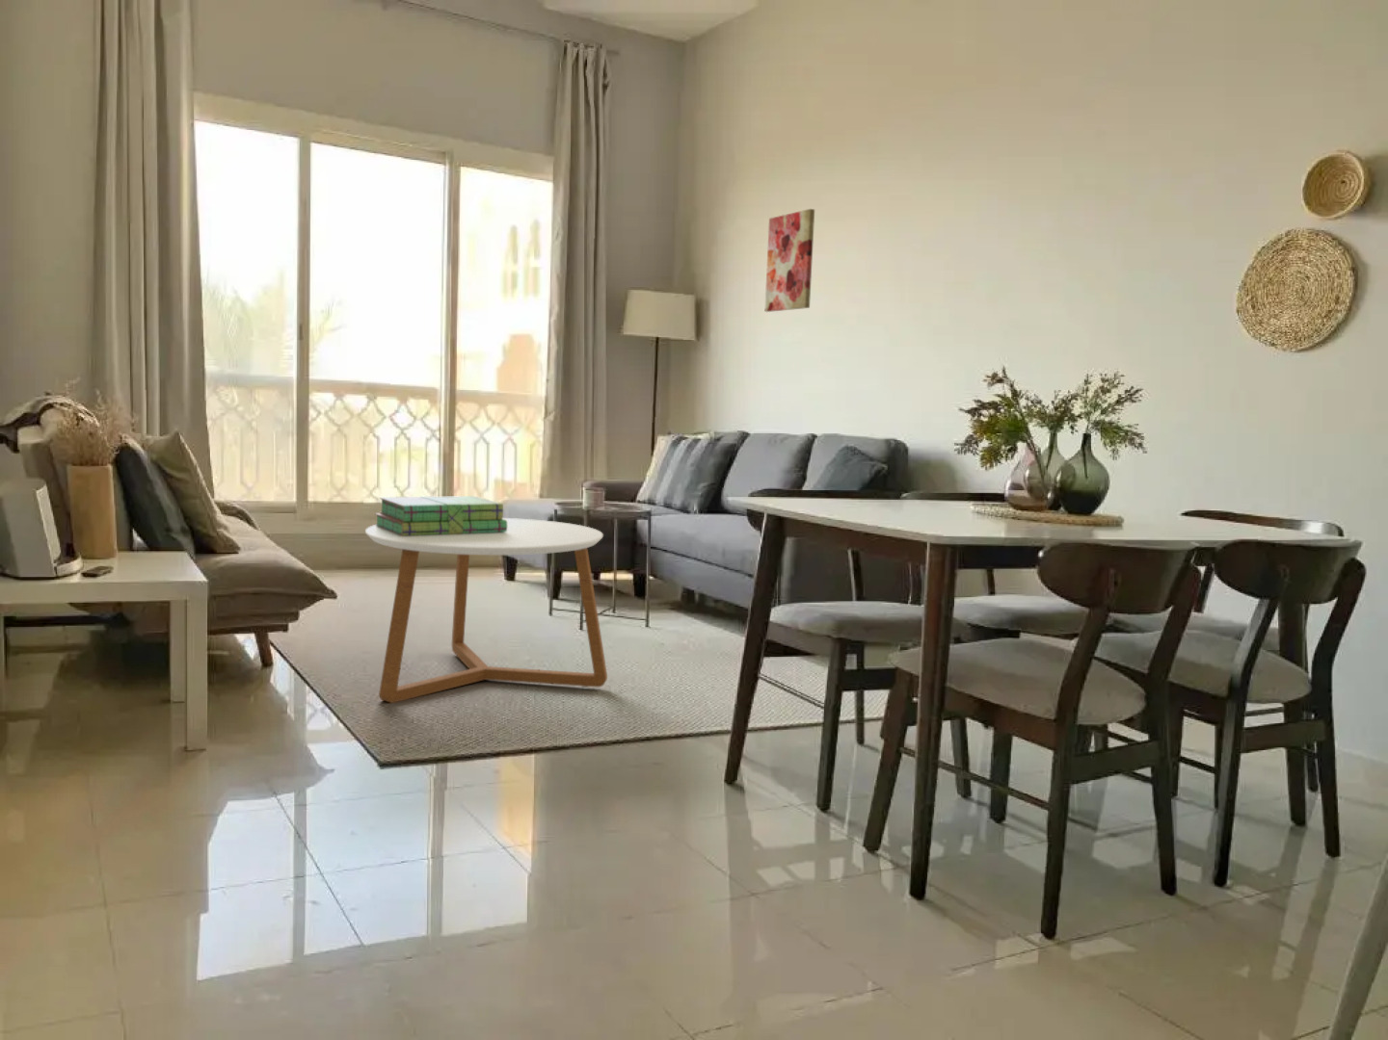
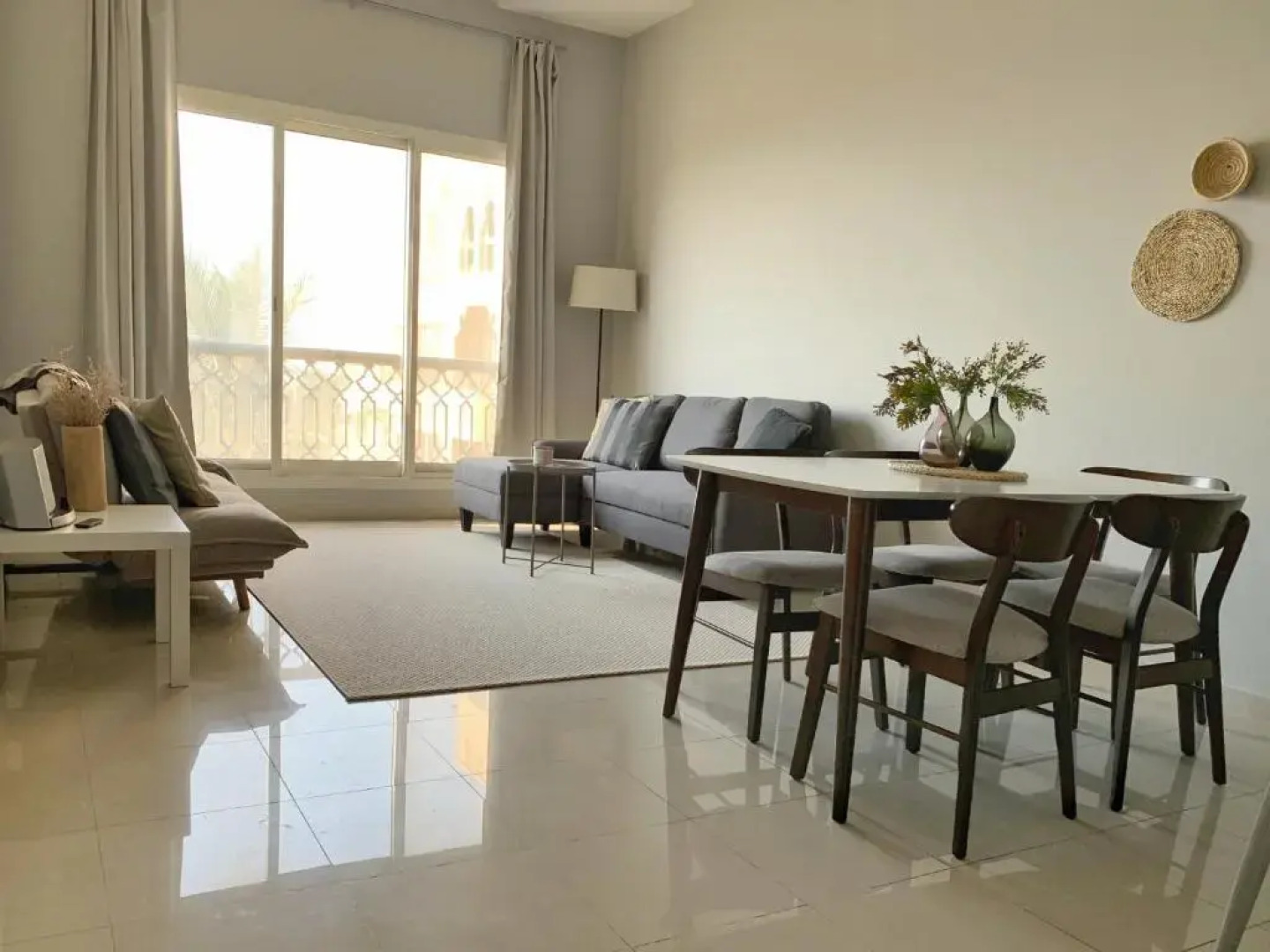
- stack of books [374,495,507,535]
- coffee table [364,517,609,704]
- wall art [764,208,815,312]
